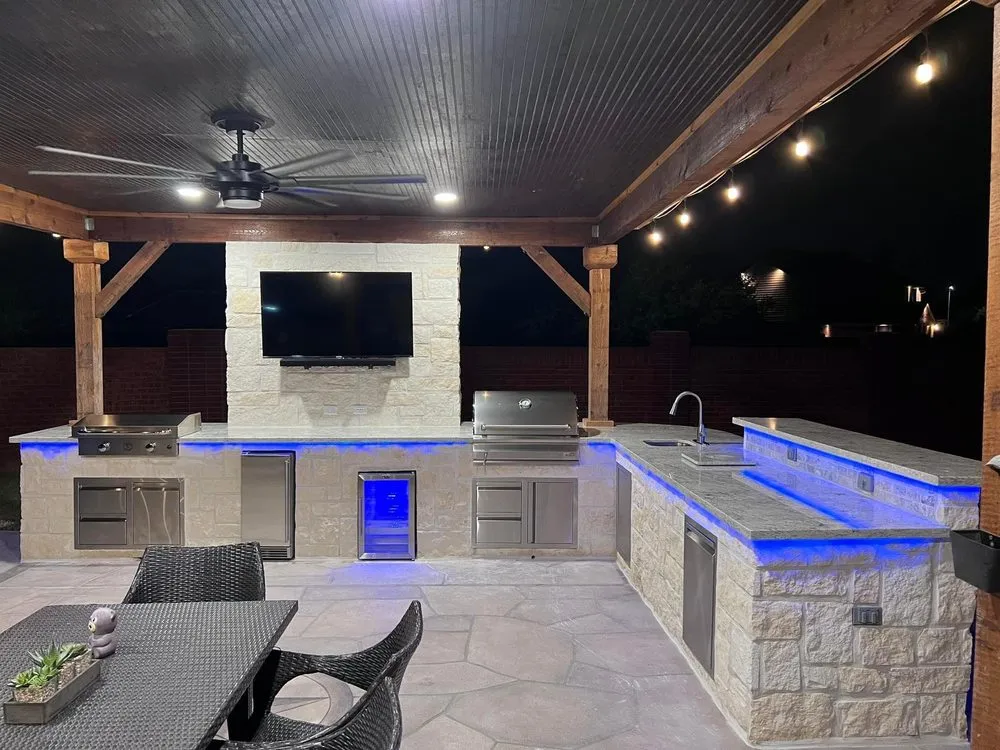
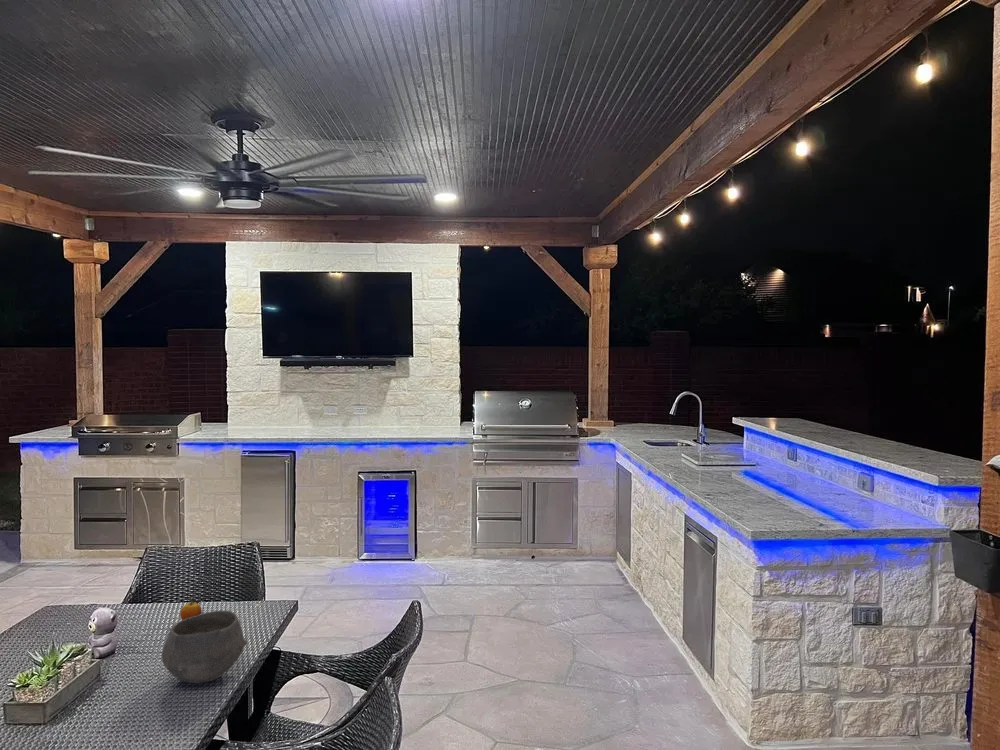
+ bowl [161,610,248,684]
+ fruit [179,596,203,621]
